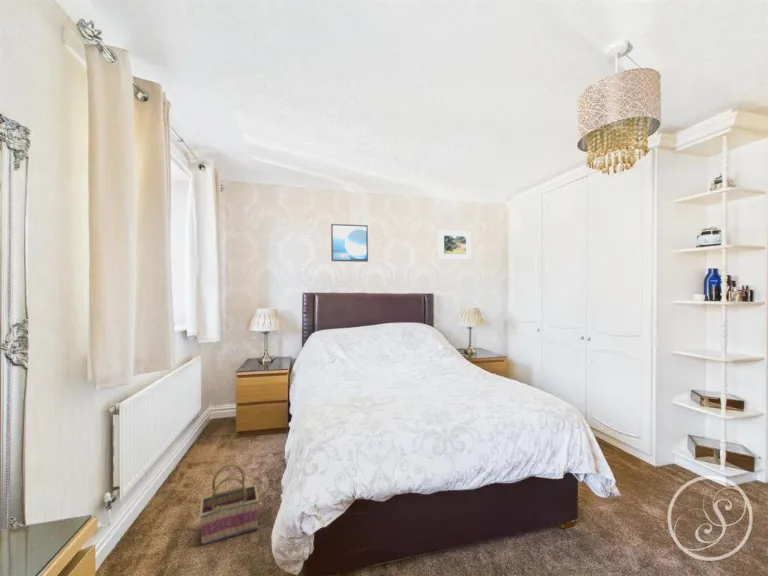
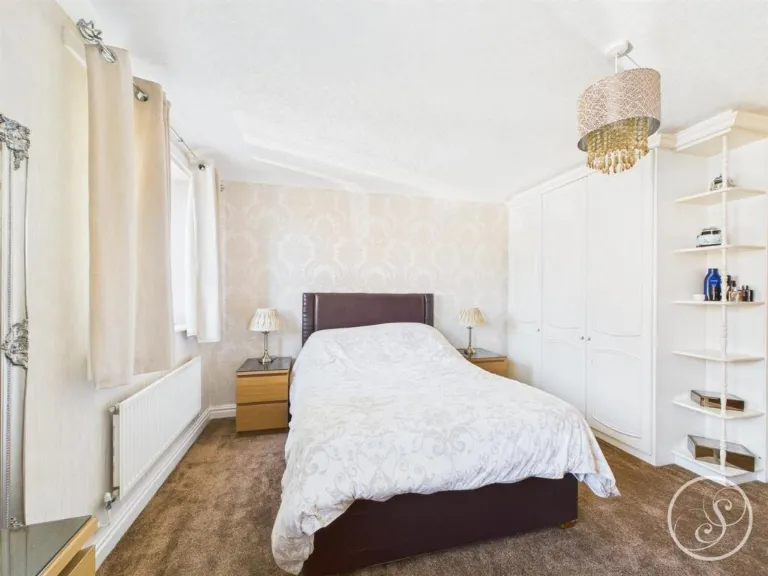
- basket [199,463,260,546]
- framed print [438,229,472,261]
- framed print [330,223,369,263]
